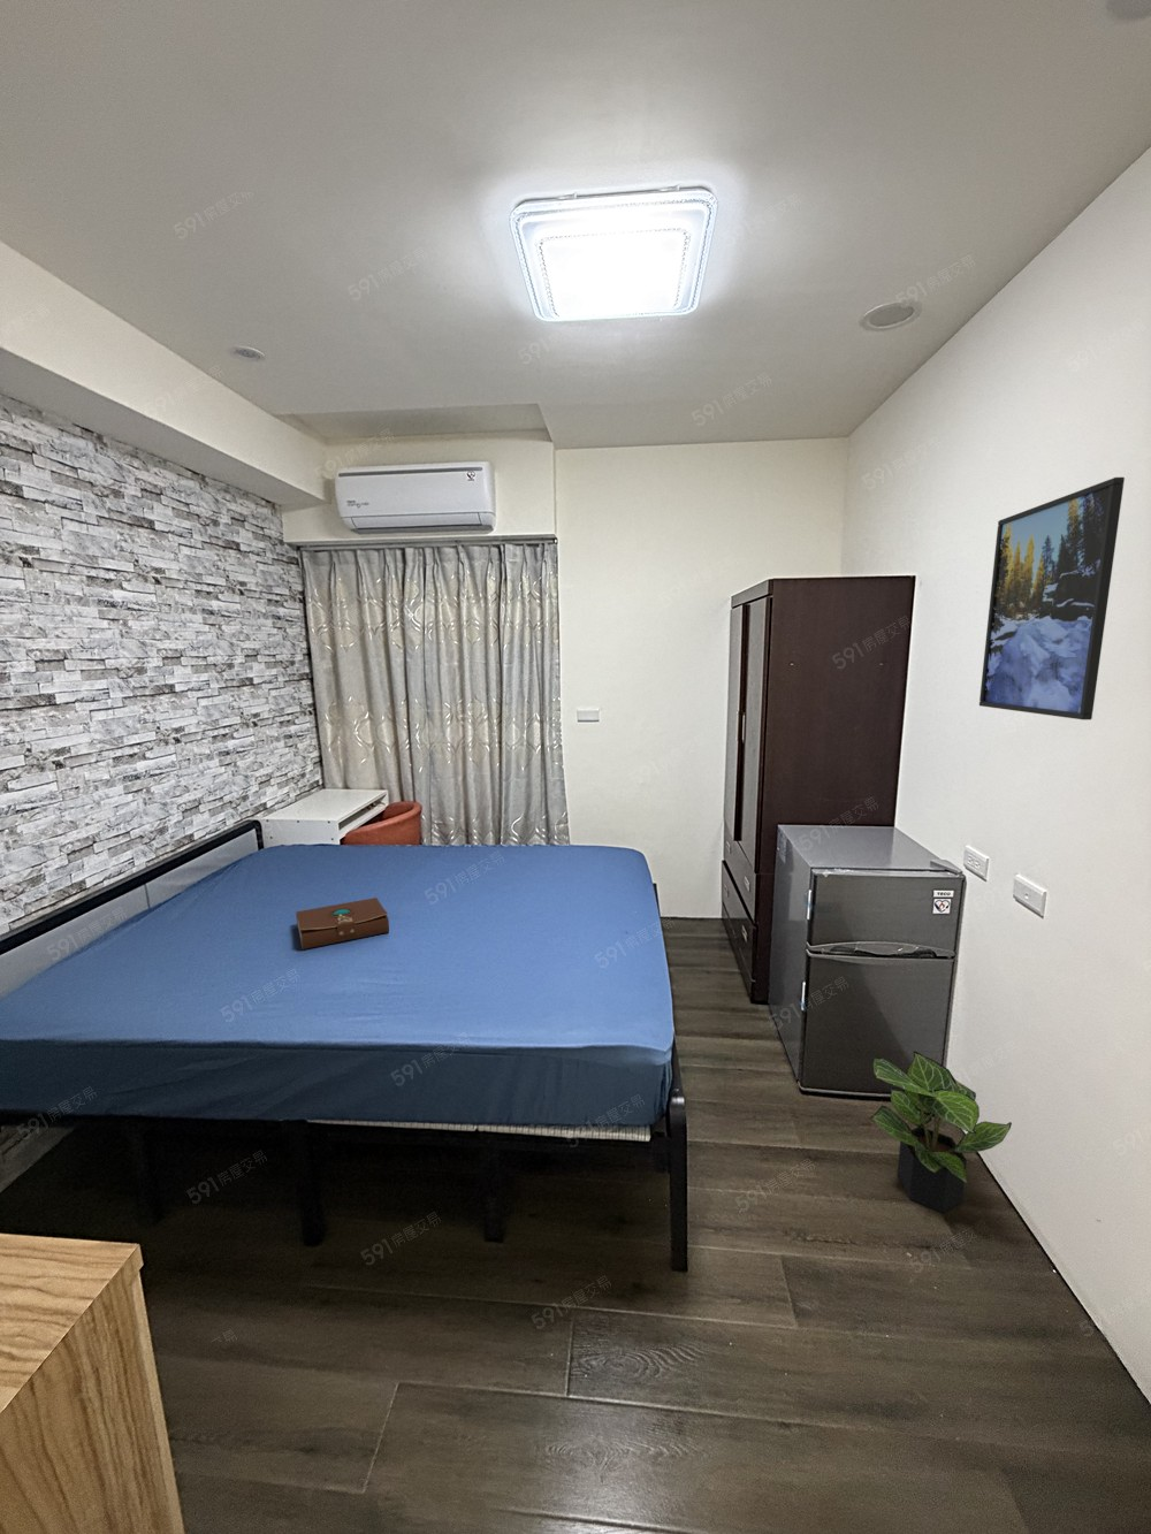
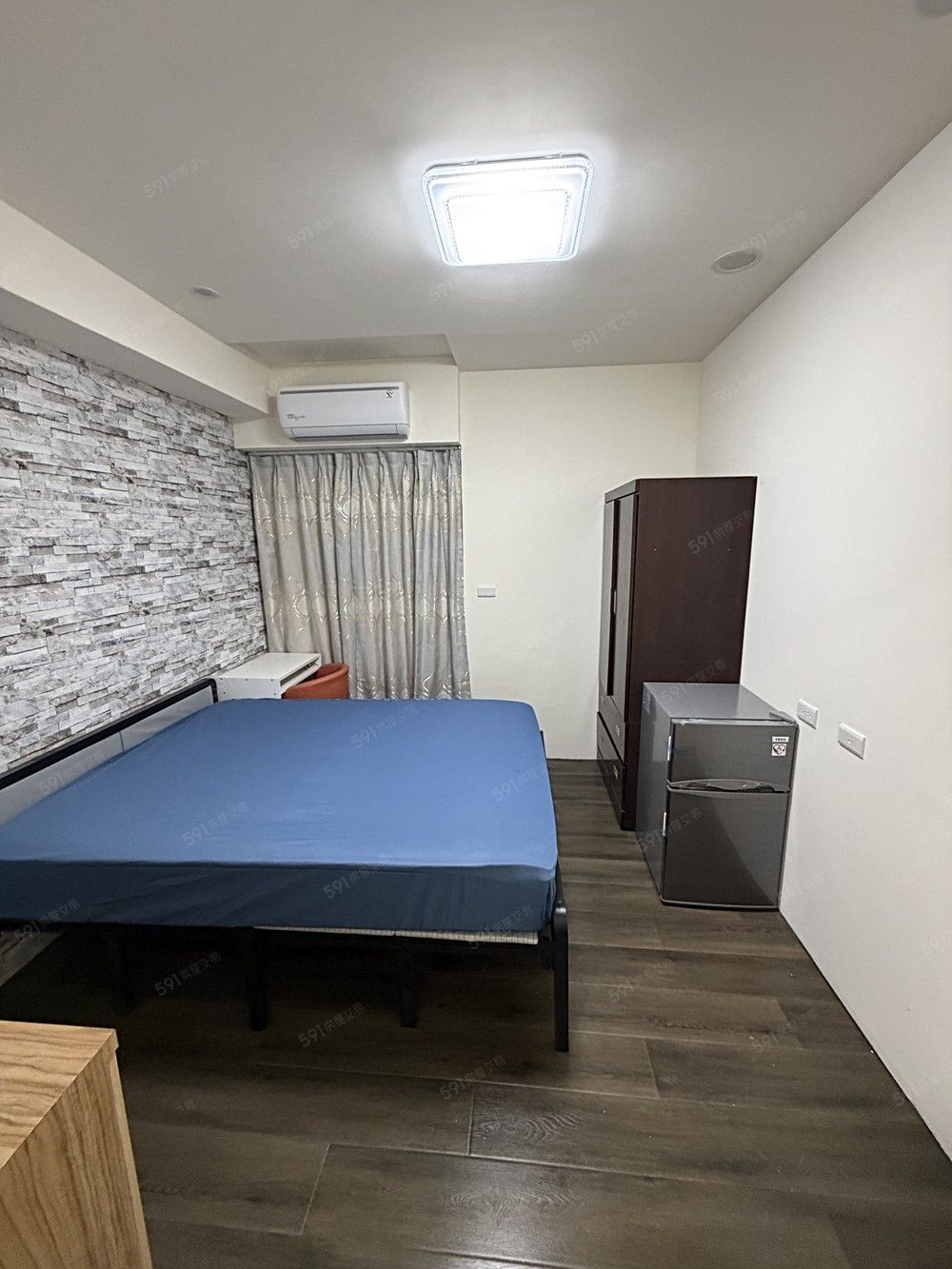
- book [295,897,391,950]
- potted plant [869,1049,1013,1214]
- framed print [978,476,1126,720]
